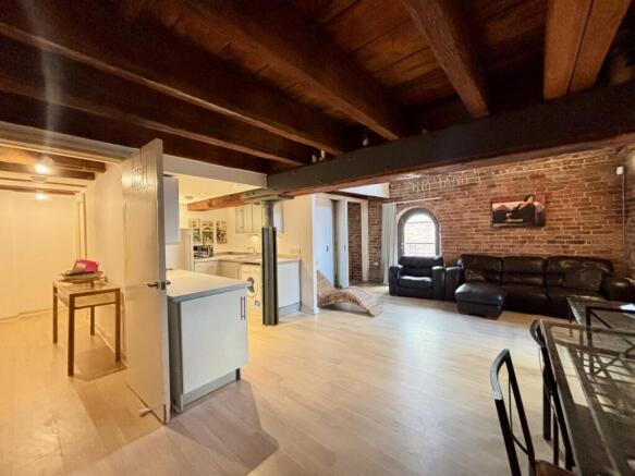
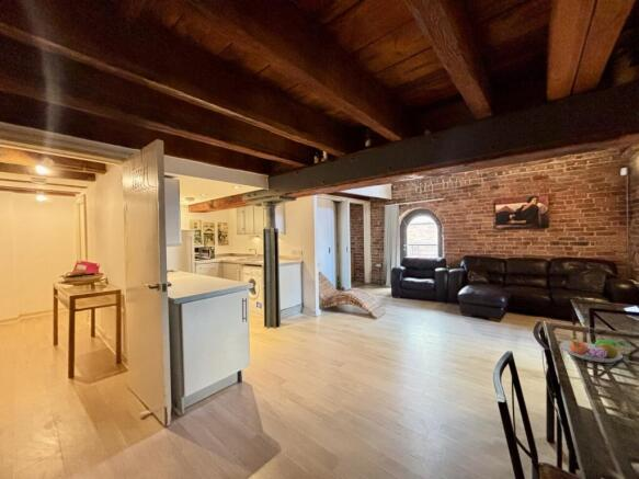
+ fruit bowl [559,339,626,364]
